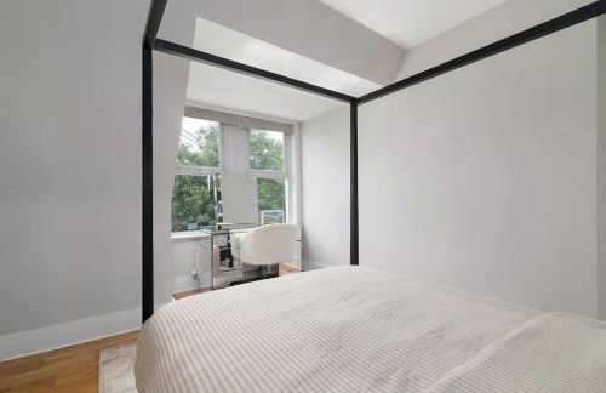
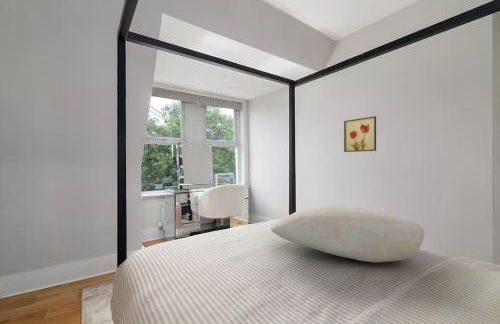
+ wall art [343,115,377,153]
+ pillow [270,205,425,263]
